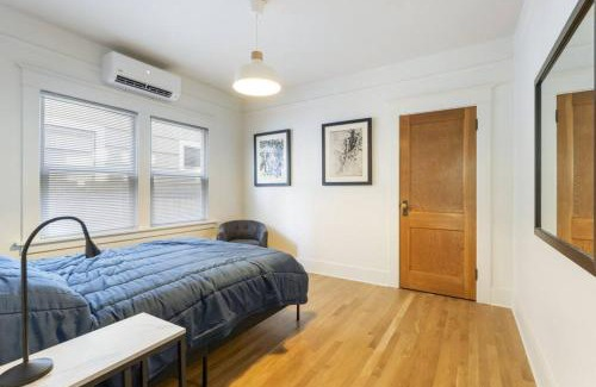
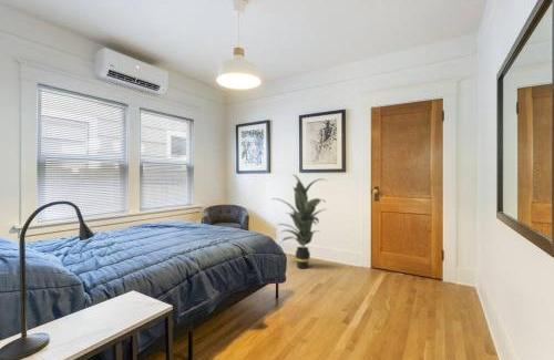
+ indoor plant [270,173,327,270]
